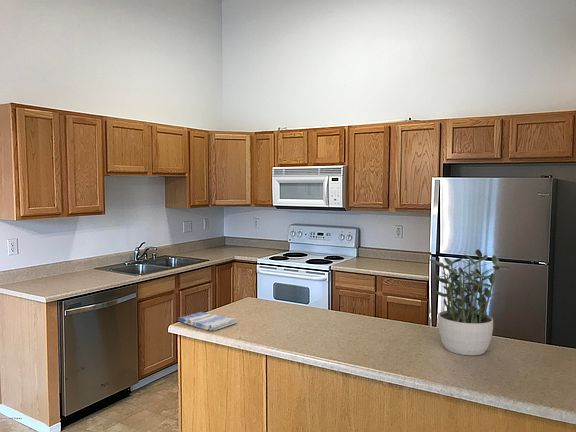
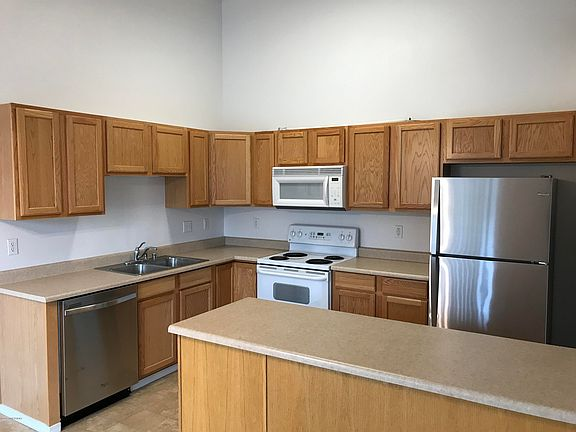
- potted plant [428,249,511,356]
- dish towel [177,311,238,332]
